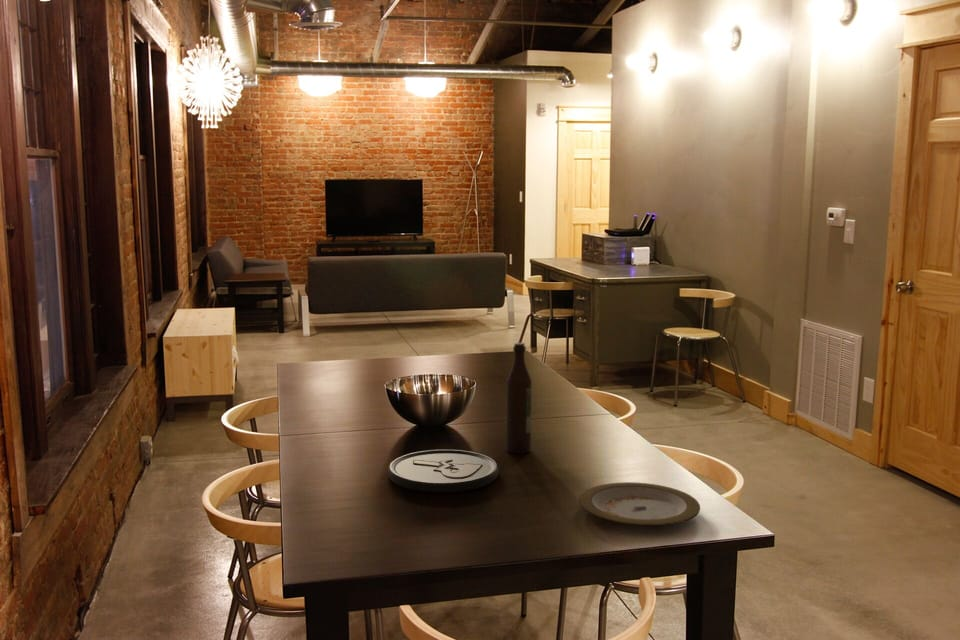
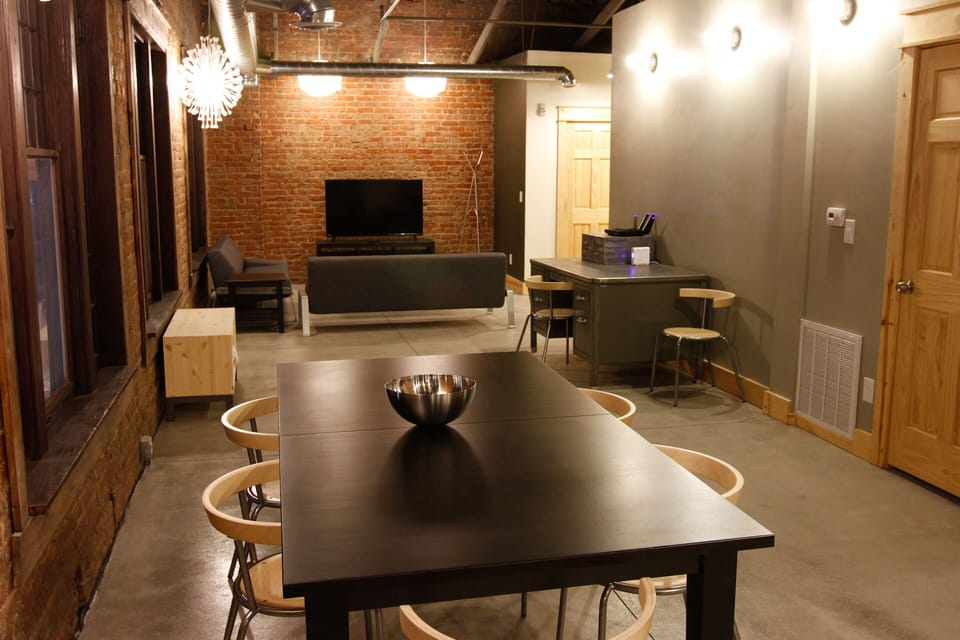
- wine bottle [505,342,533,455]
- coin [387,449,500,494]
- plate [578,481,701,527]
